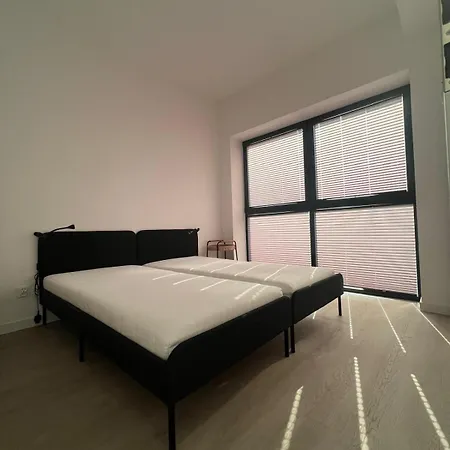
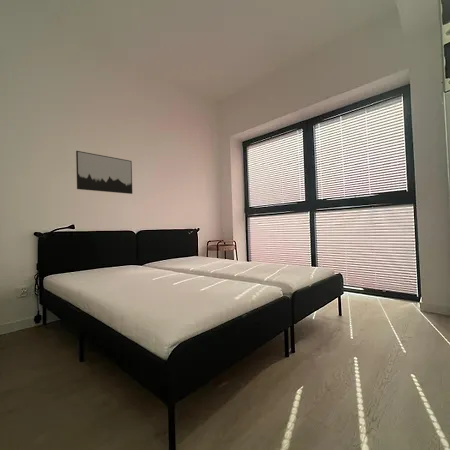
+ wall art [75,150,133,195]
